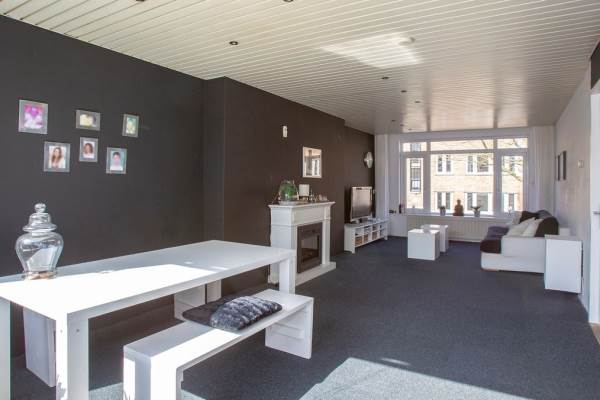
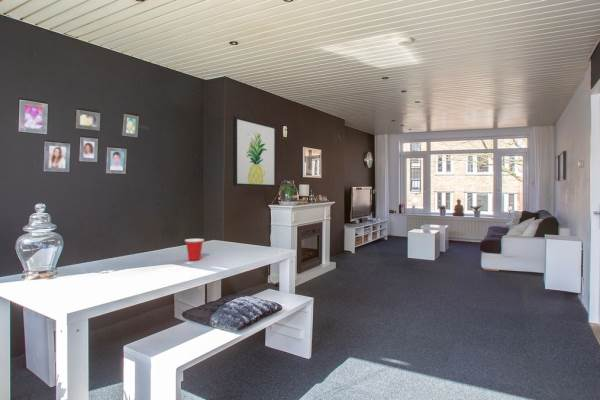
+ wall art [232,115,277,188]
+ cup [184,238,205,261]
